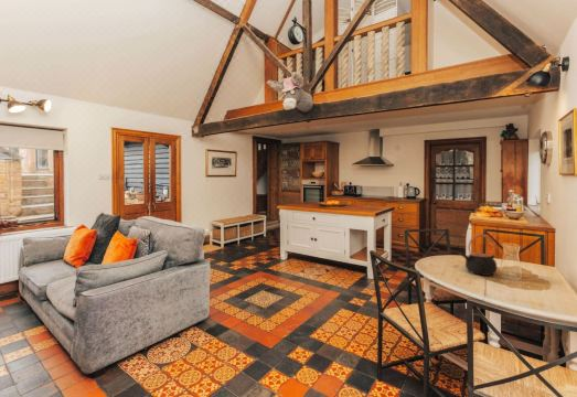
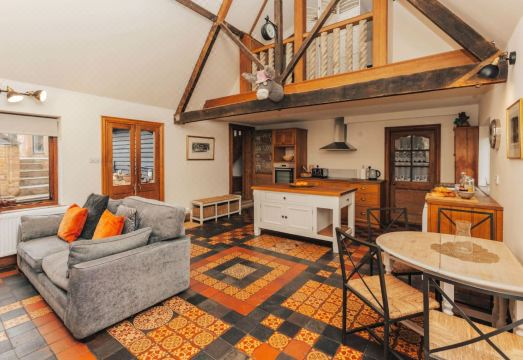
- teapot [460,234,498,277]
